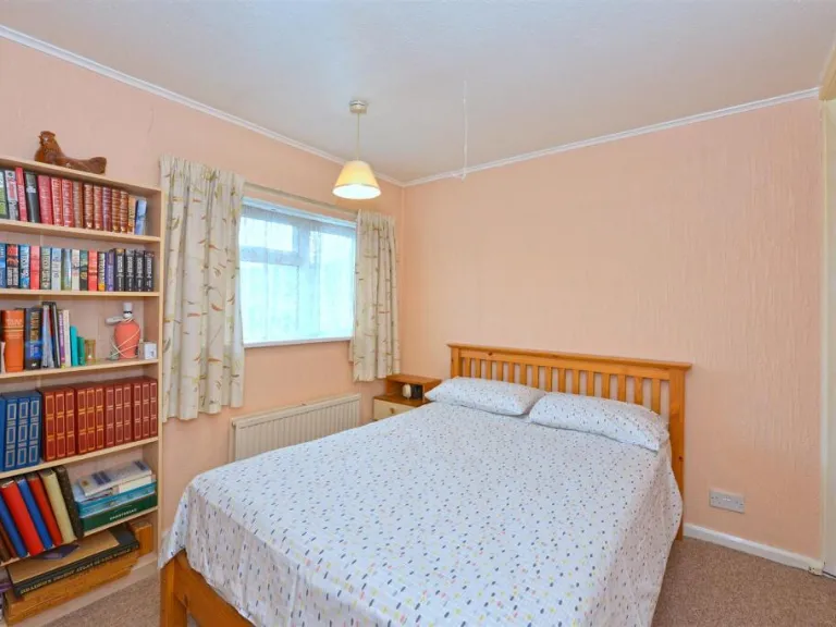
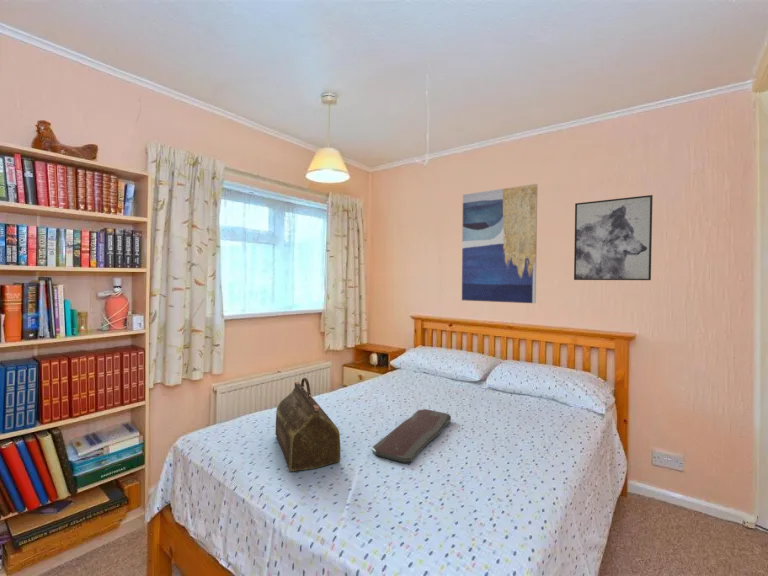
+ serving tray [371,408,452,464]
+ wall art [461,183,538,304]
+ handbag [275,377,341,472]
+ wall art [573,194,654,281]
